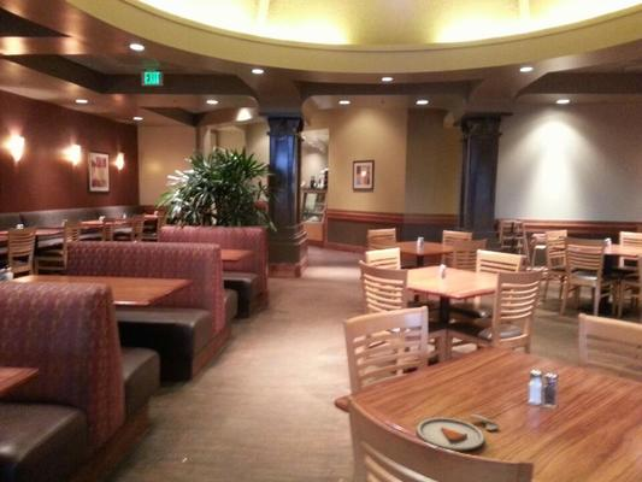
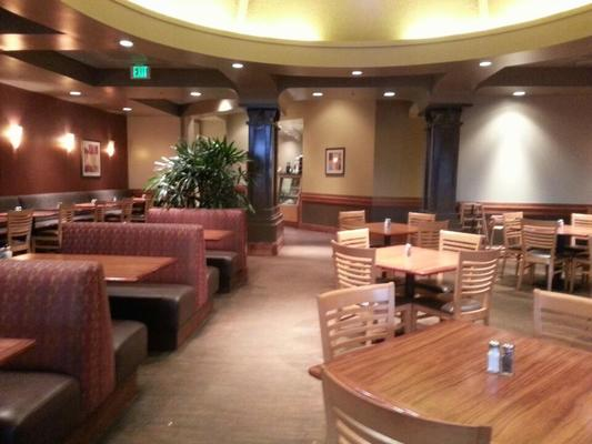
- dinner plate [416,413,500,452]
